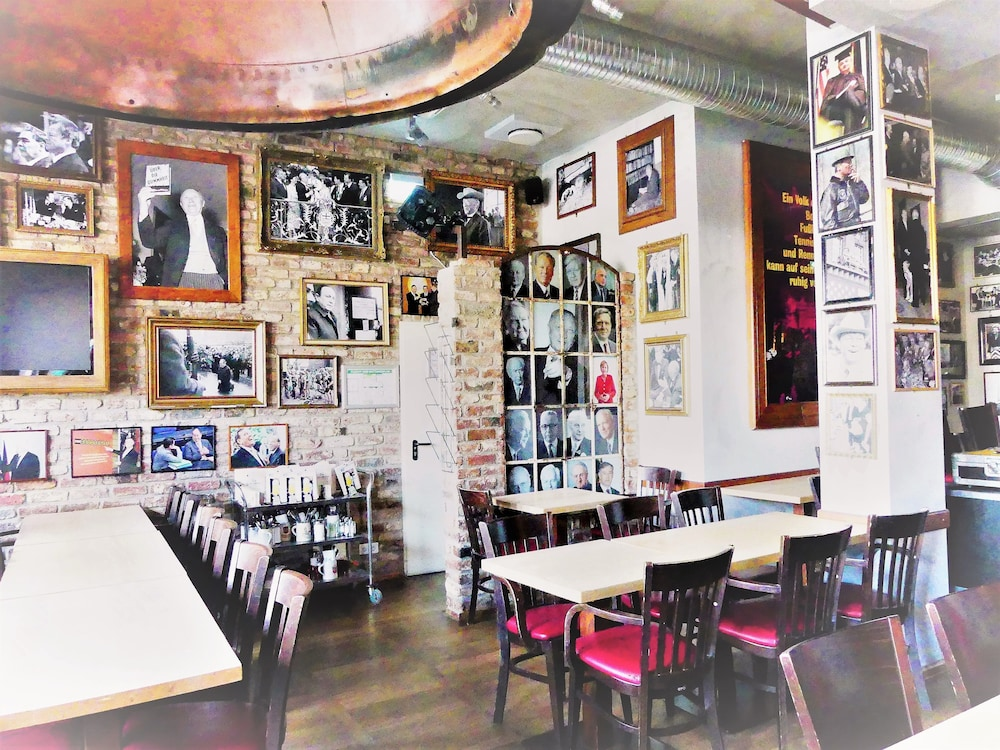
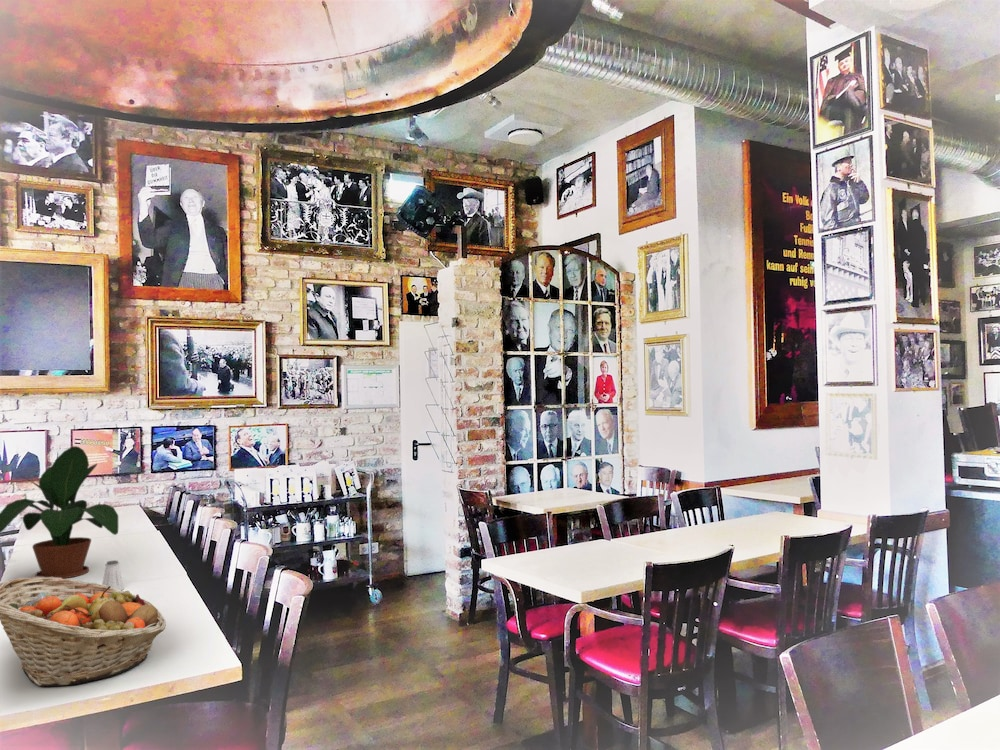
+ saltshaker [101,559,125,591]
+ fruit basket [0,576,167,687]
+ potted plant [0,445,119,579]
